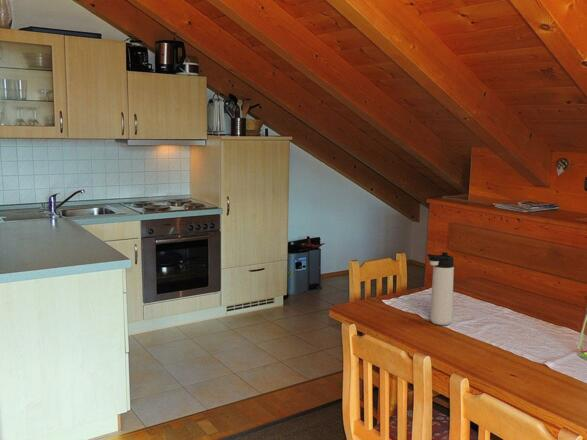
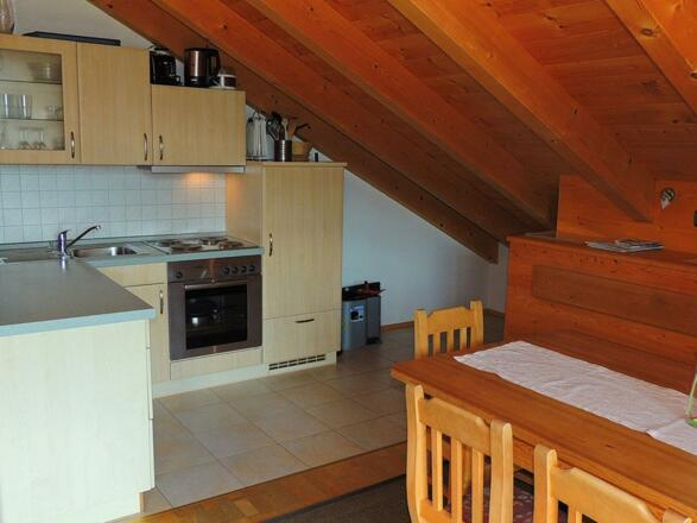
- thermos bottle [426,251,455,326]
